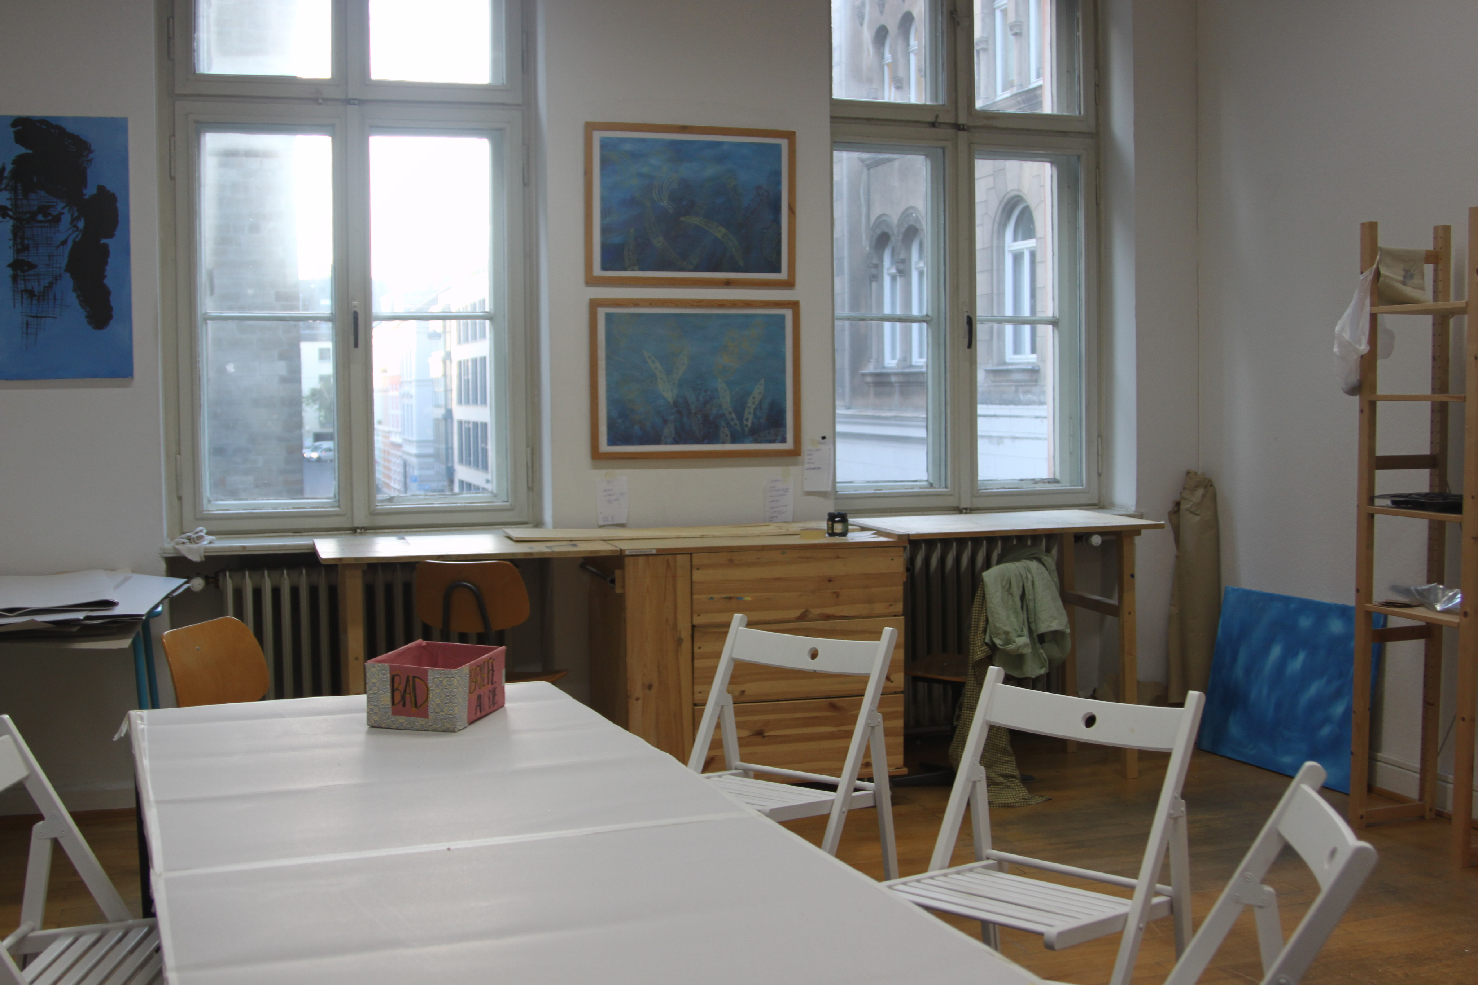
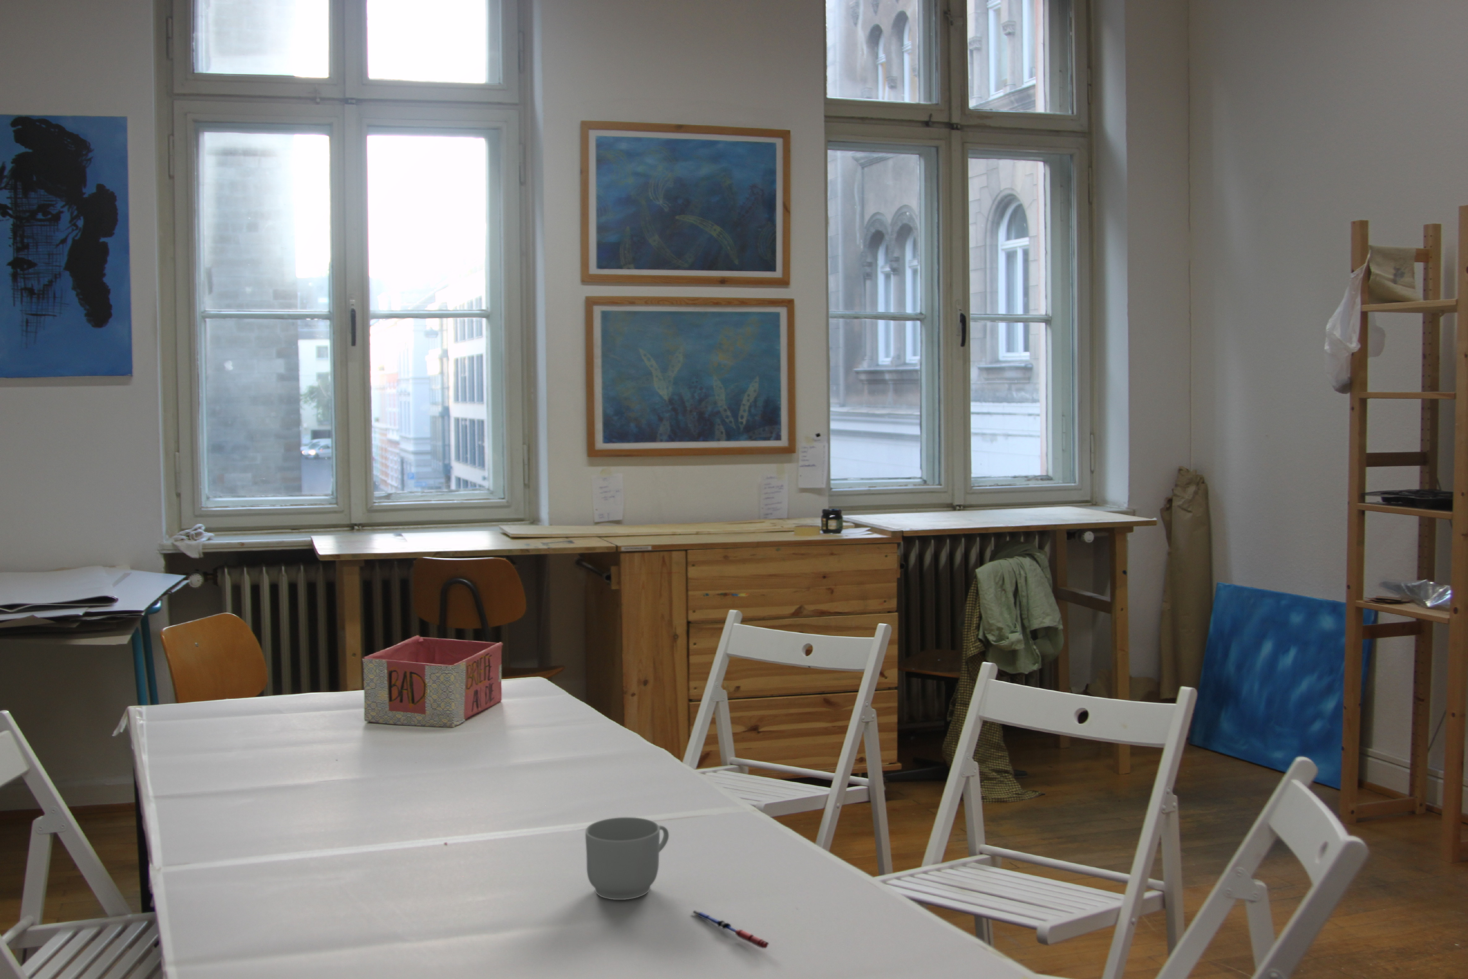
+ pen [690,909,770,948]
+ mug [585,817,670,900]
